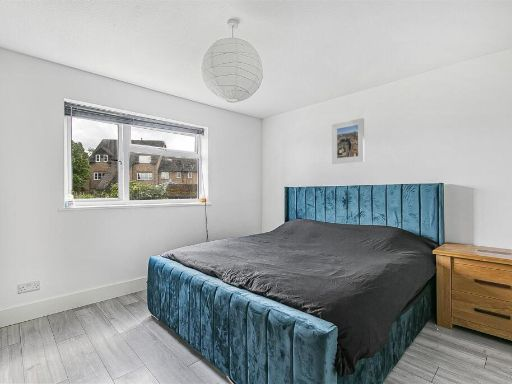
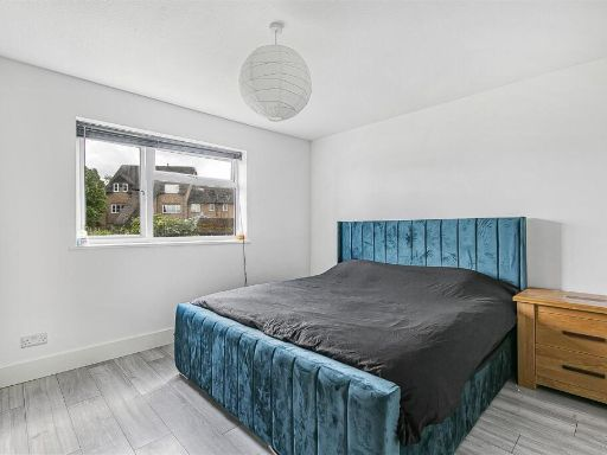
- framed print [331,117,365,165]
